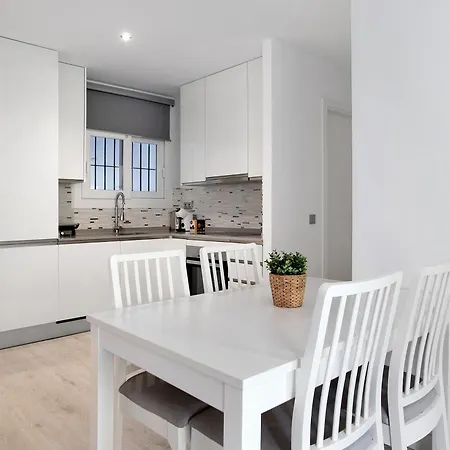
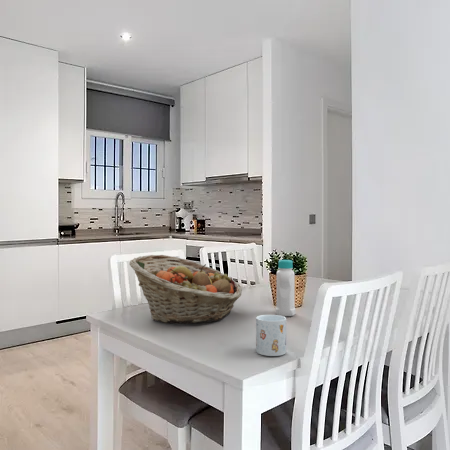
+ mug [255,314,287,357]
+ bottle [275,259,297,317]
+ fruit basket [128,254,243,325]
